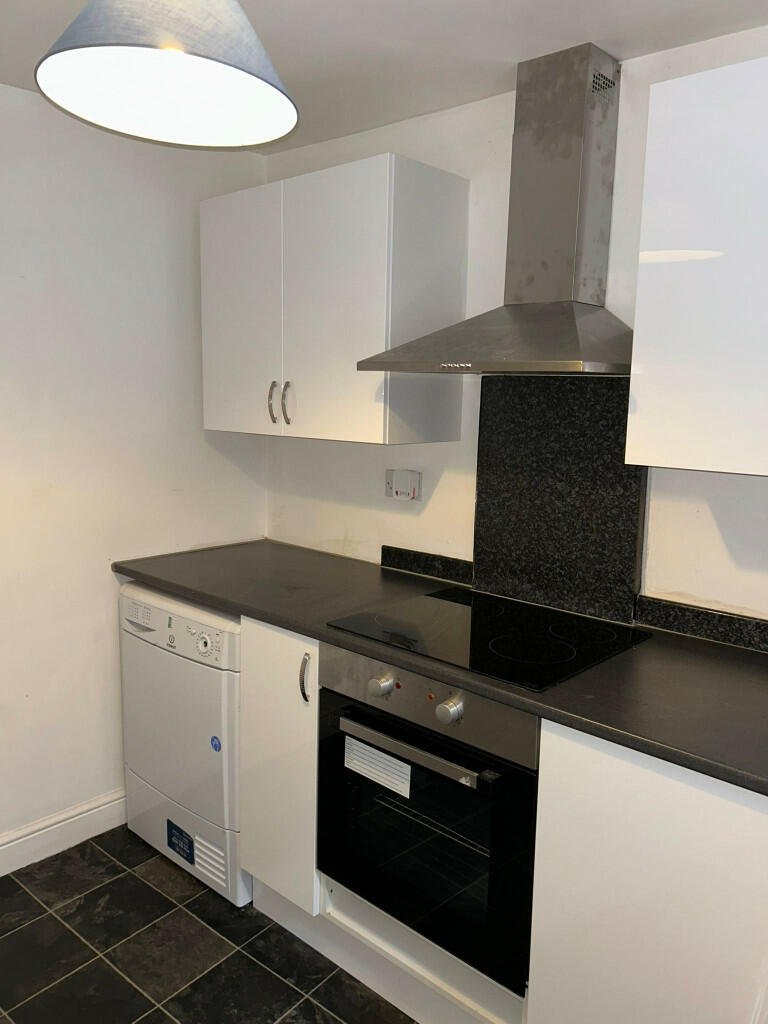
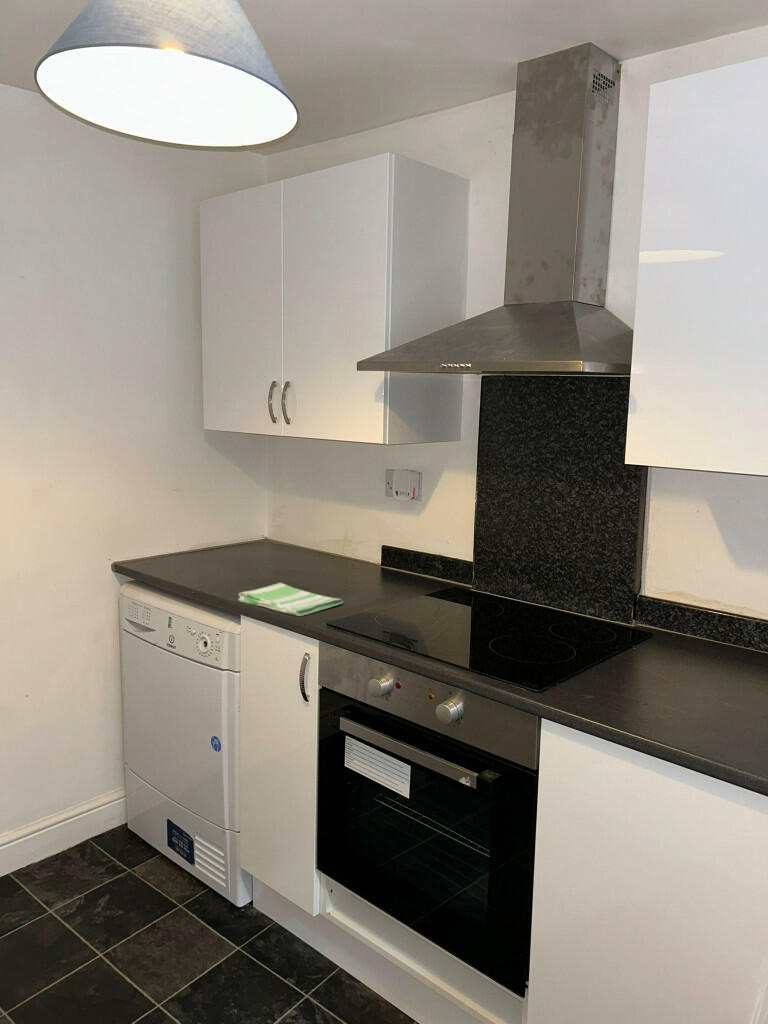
+ dish towel [237,582,344,617]
